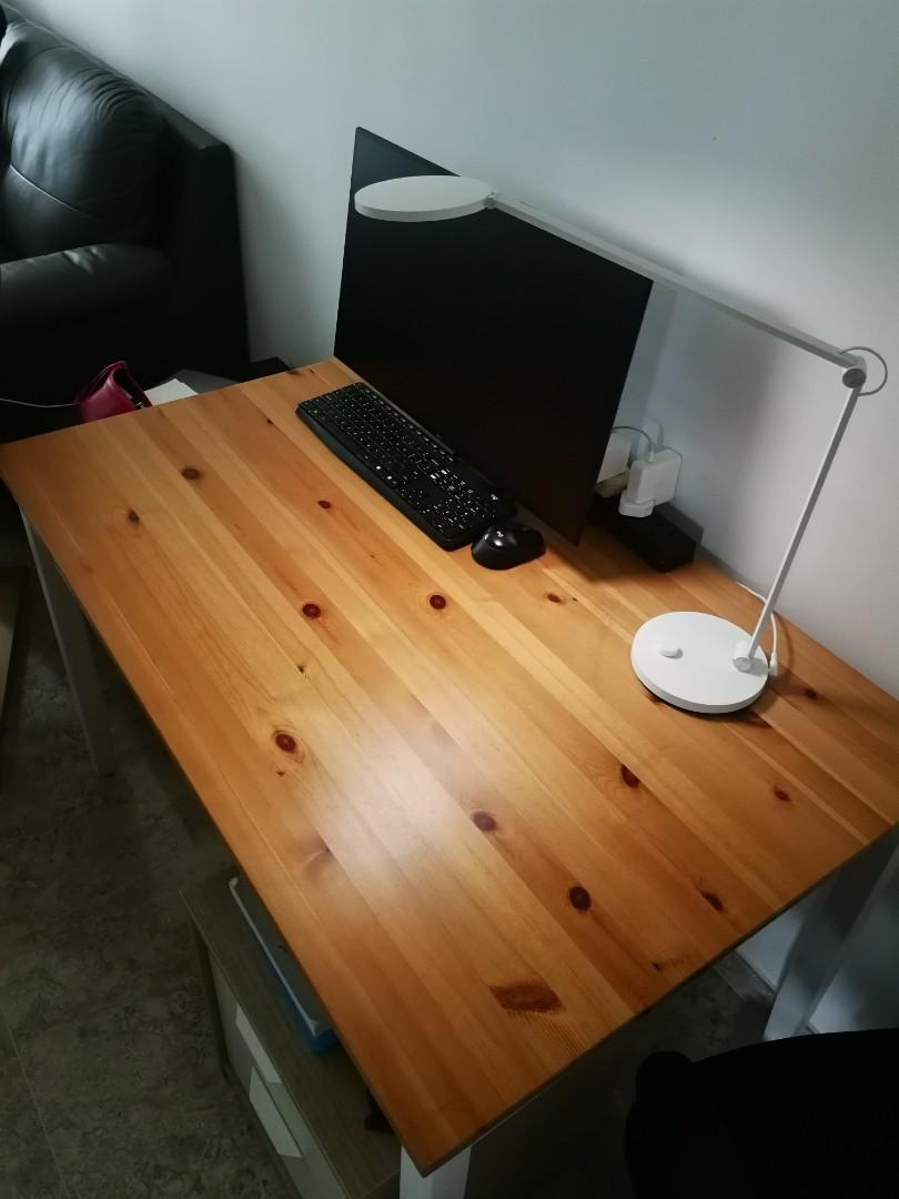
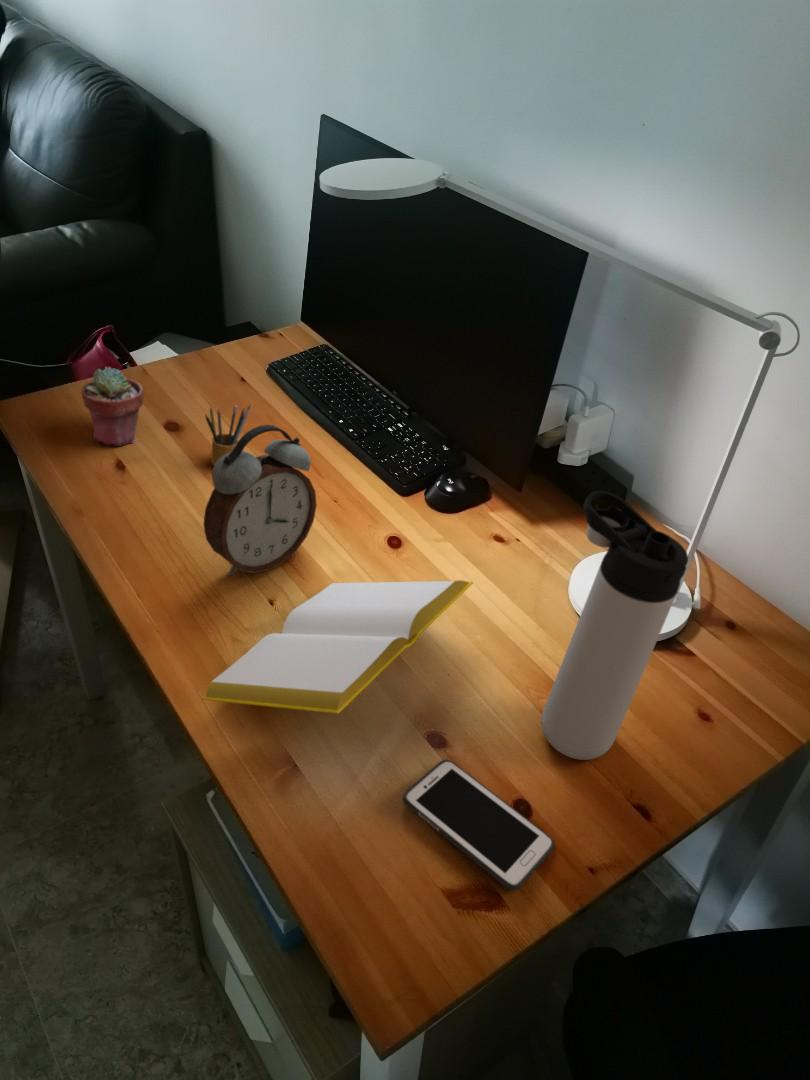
+ alarm clock [202,424,318,577]
+ thermos bottle [541,490,689,761]
+ pencil box [204,403,252,467]
+ notepad [202,579,474,715]
+ potted succulent [80,366,144,447]
+ cell phone [402,759,555,892]
